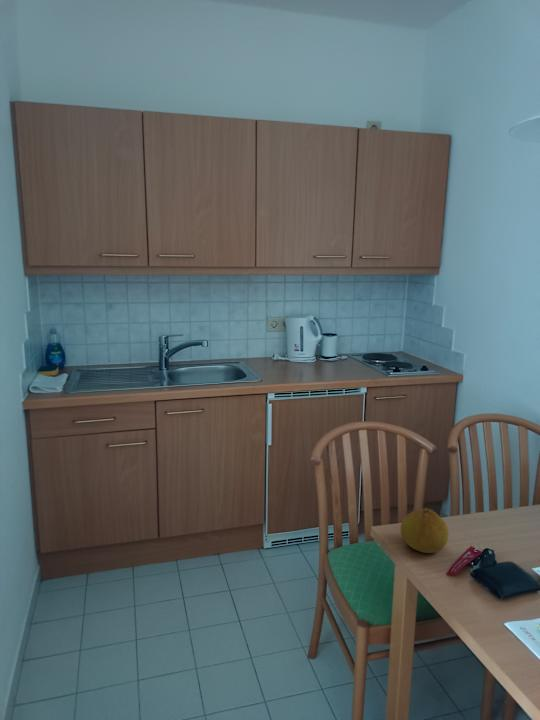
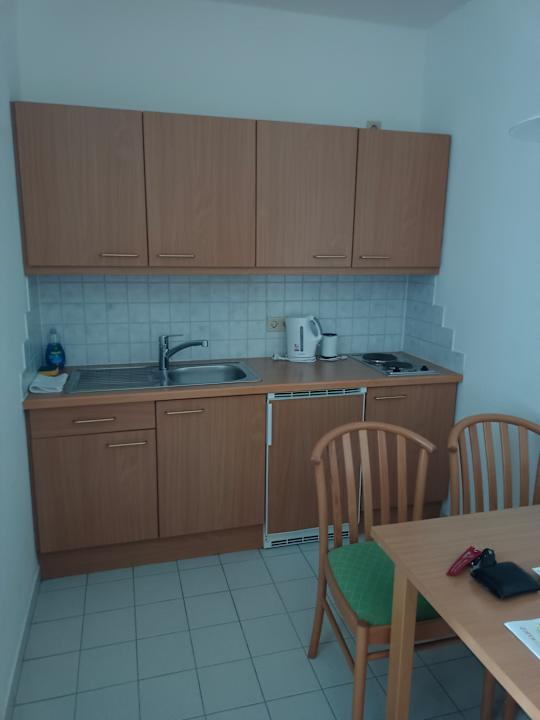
- fruit [400,507,450,554]
